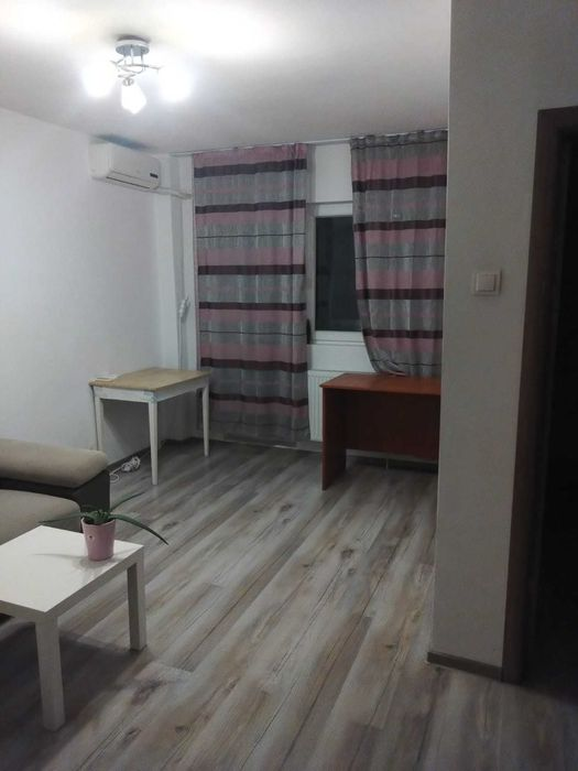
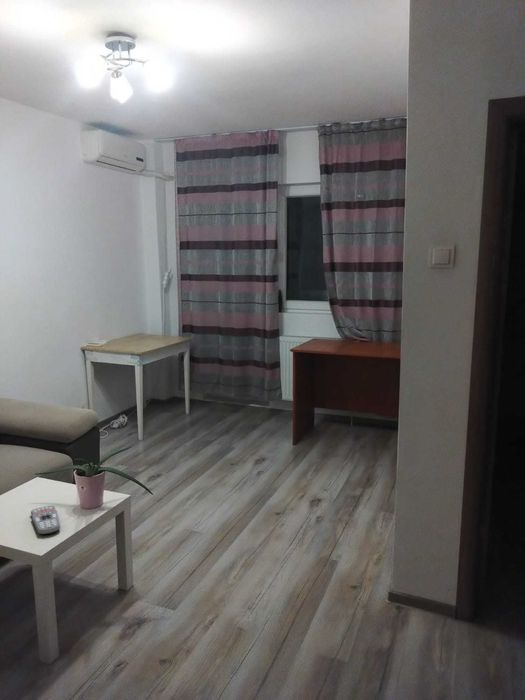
+ remote control [30,505,61,535]
